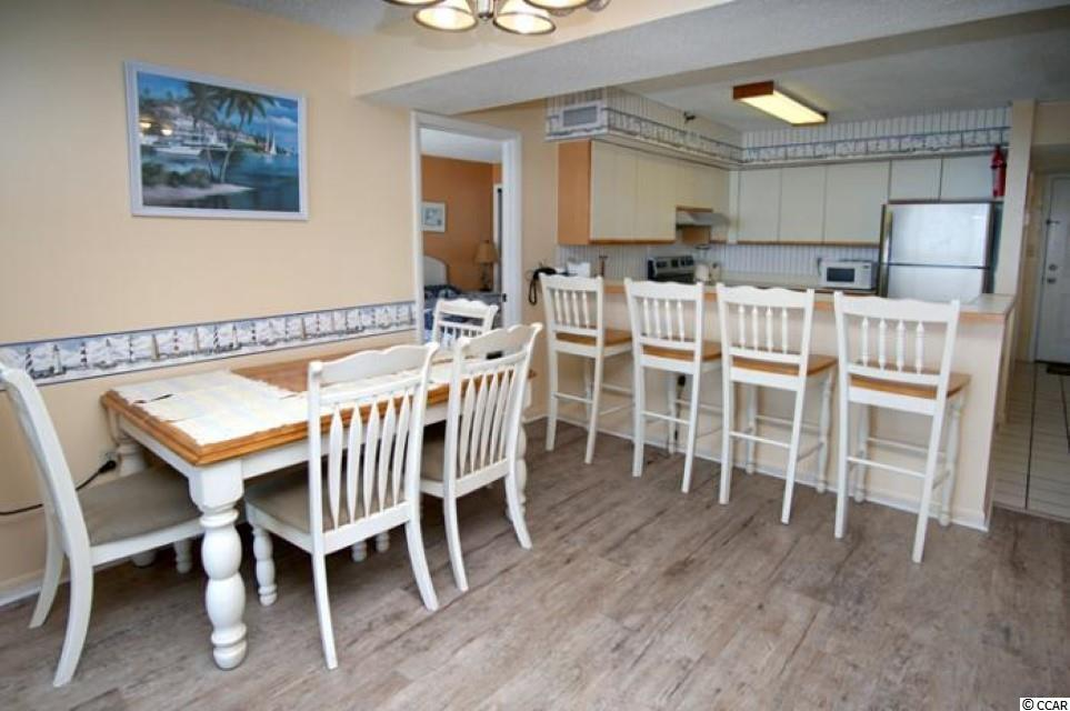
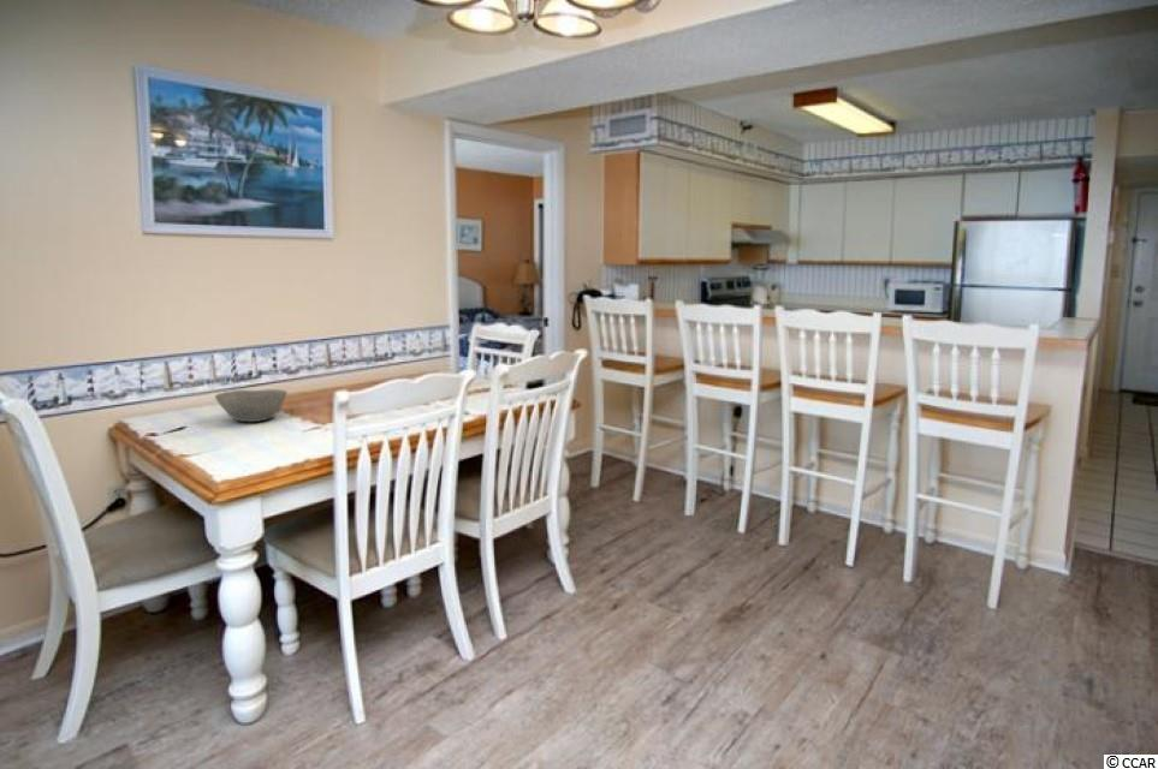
+ bowl [214,388,289,423]
